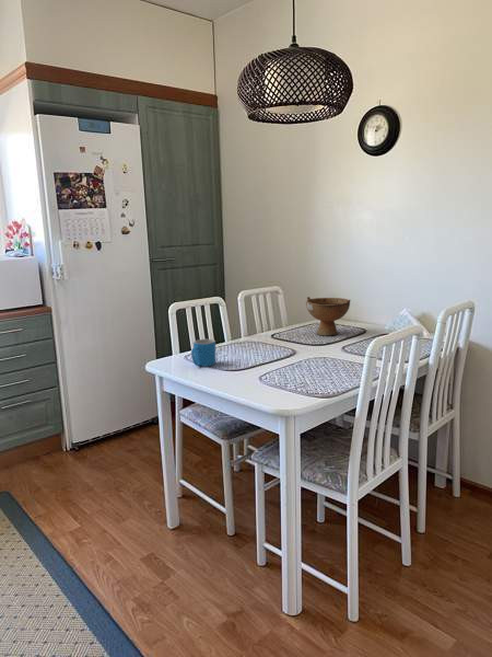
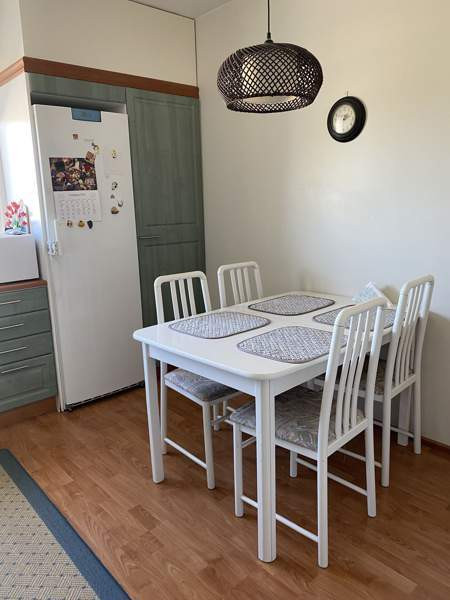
- mug [190,338,216,368]
- bowl [305,296,352,337]
